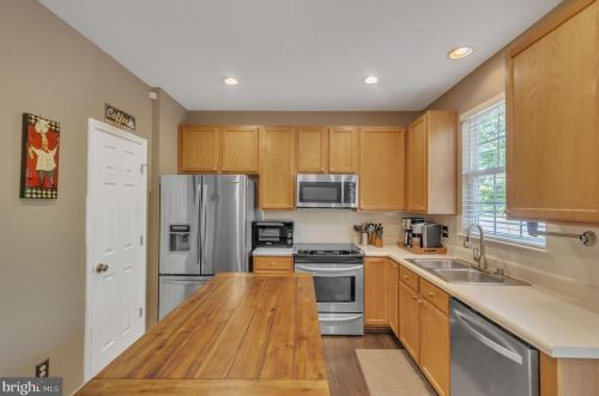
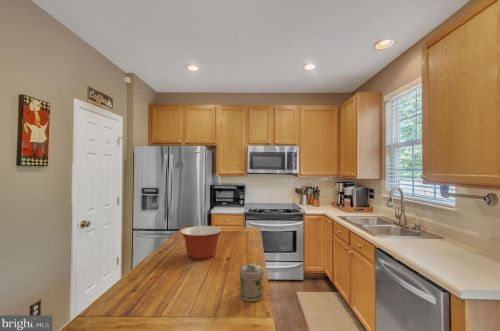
+ jar [238,262,265,302]
+ mixing bowl [180,225,223,261]
